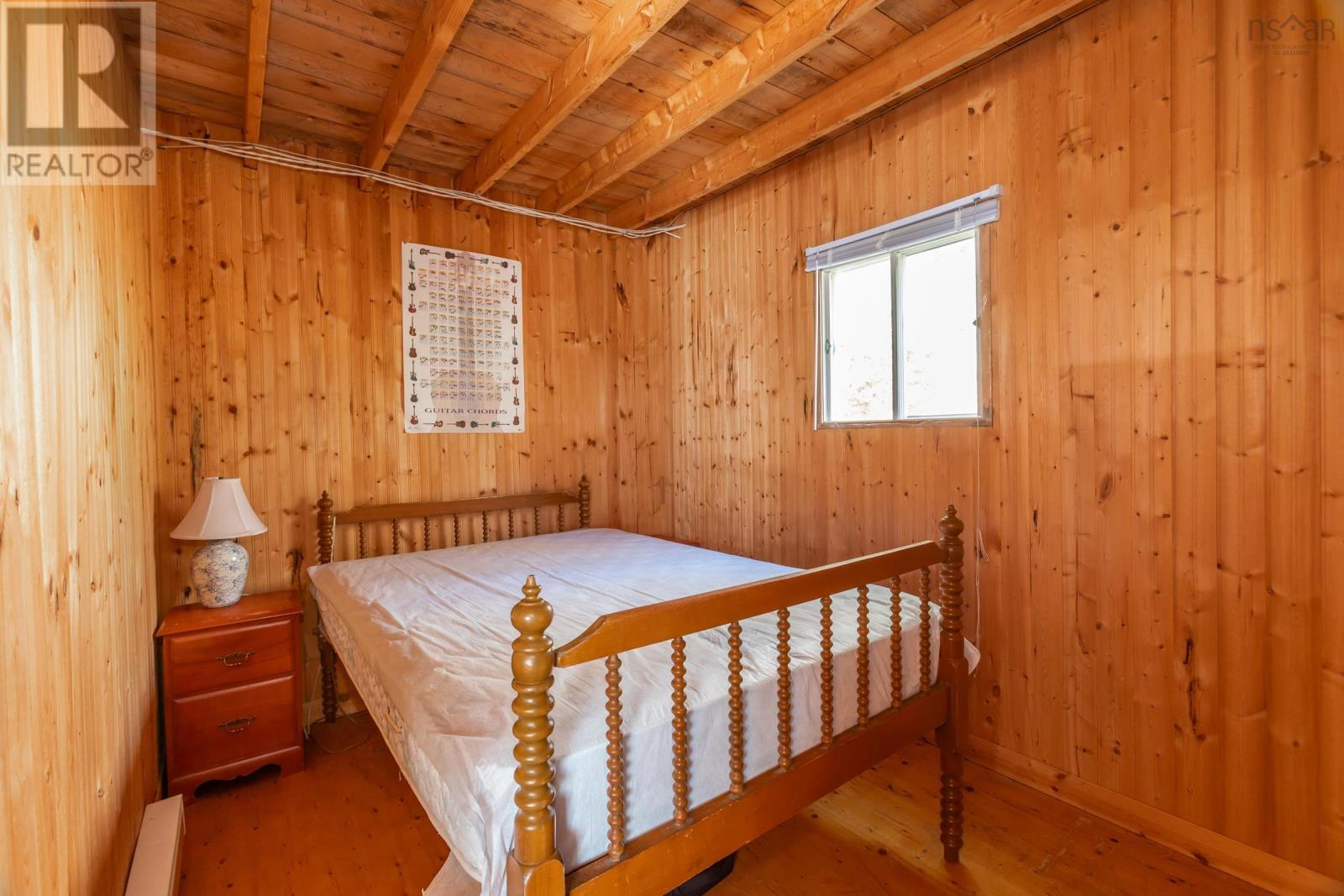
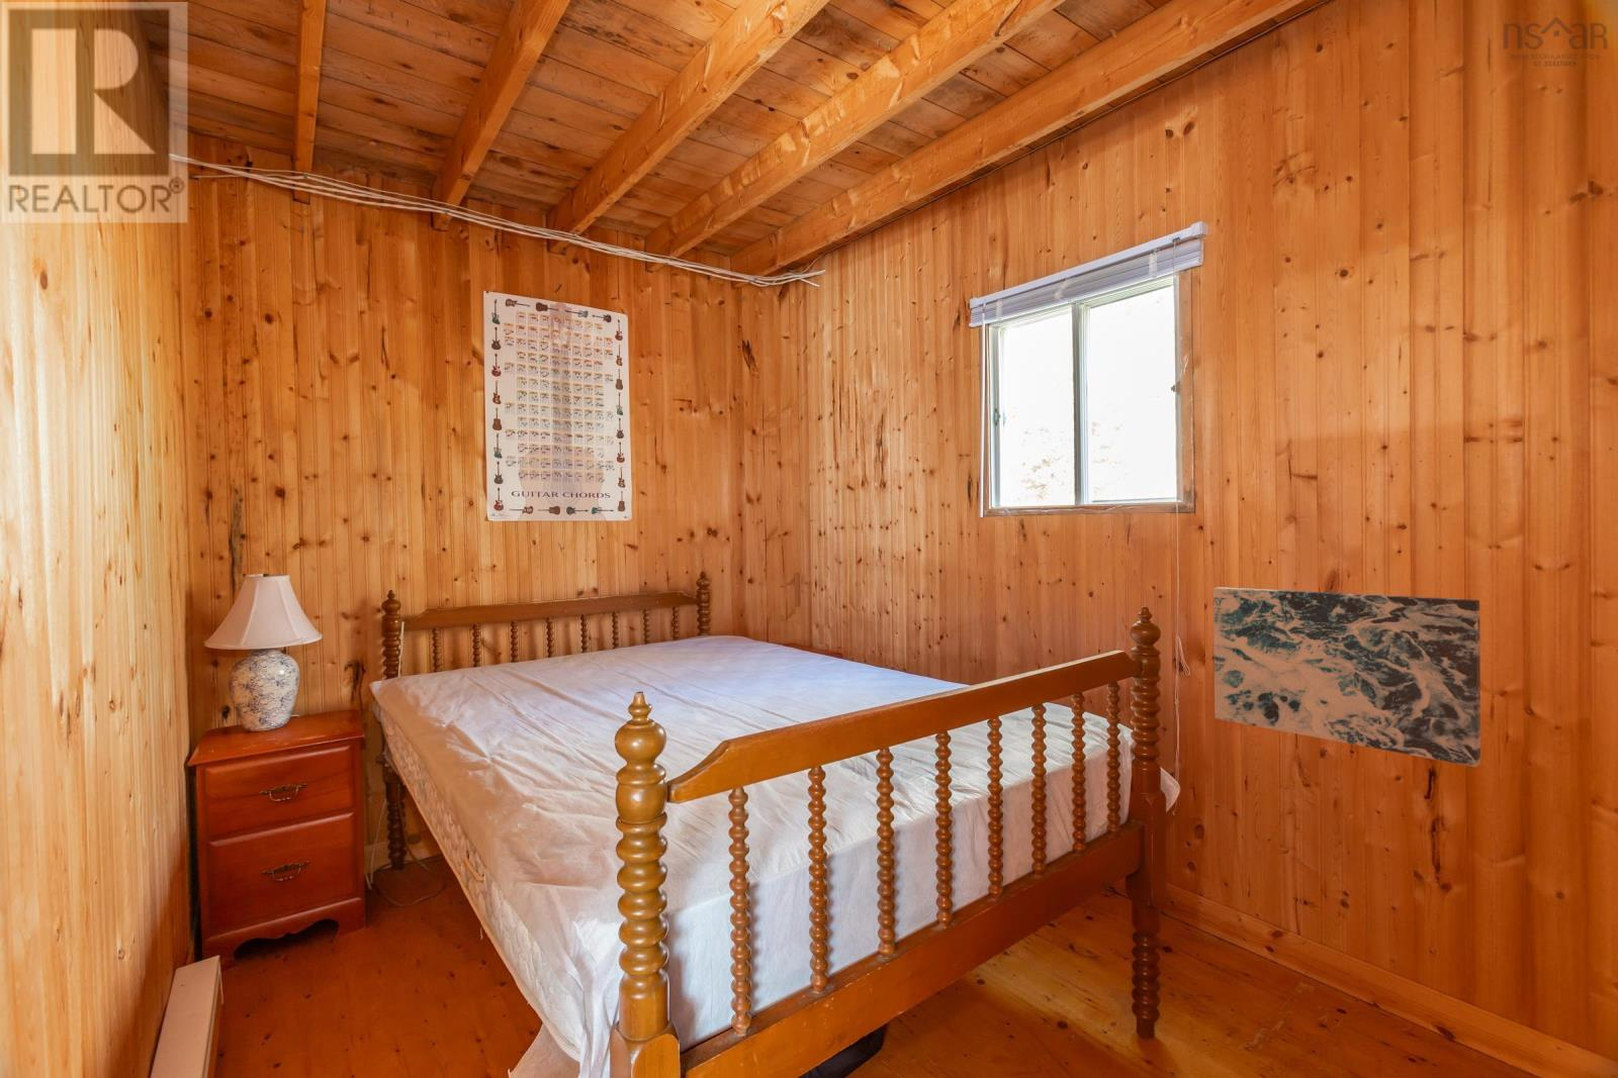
+ wall art [1212,586,1482,768]
